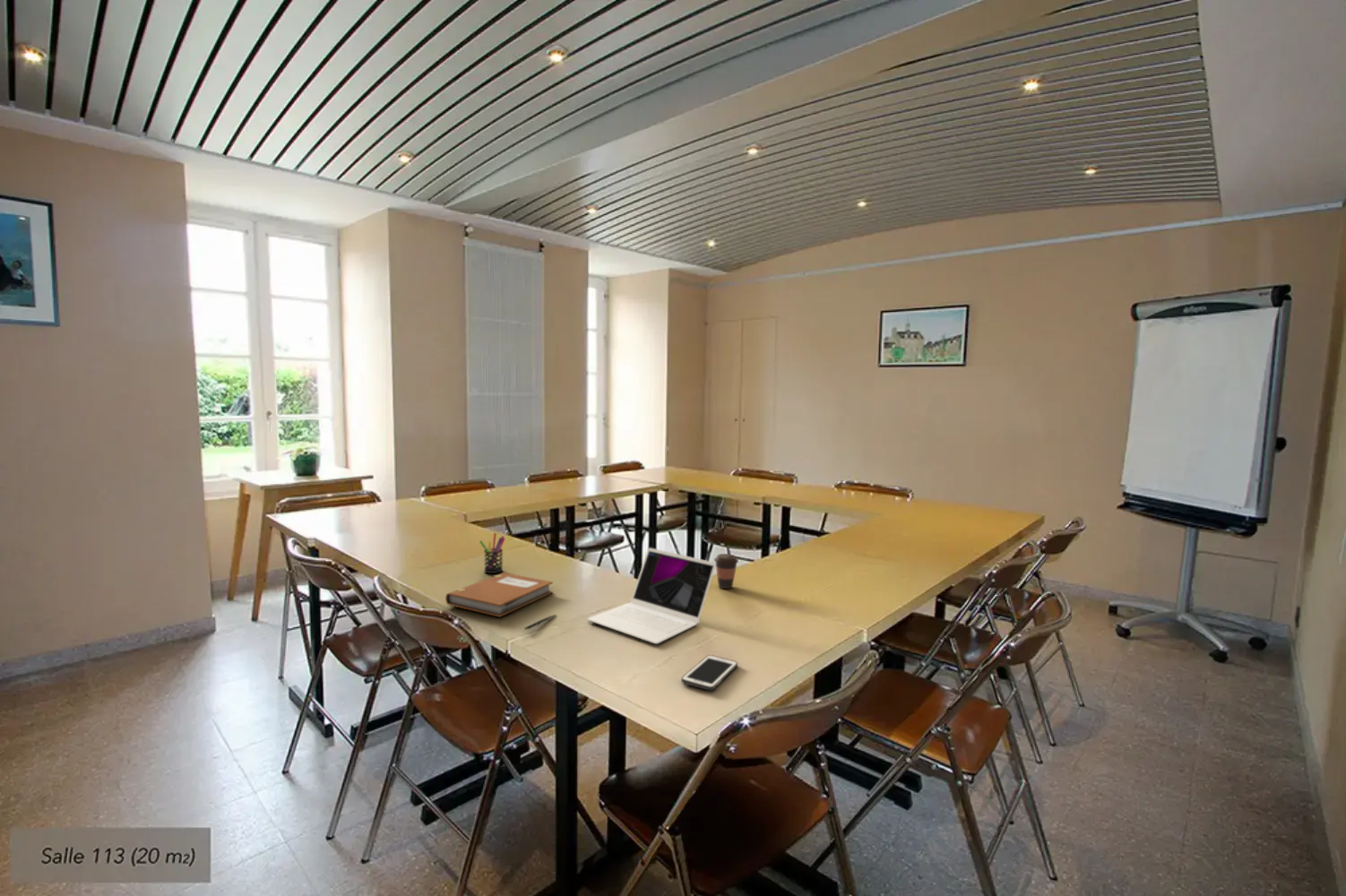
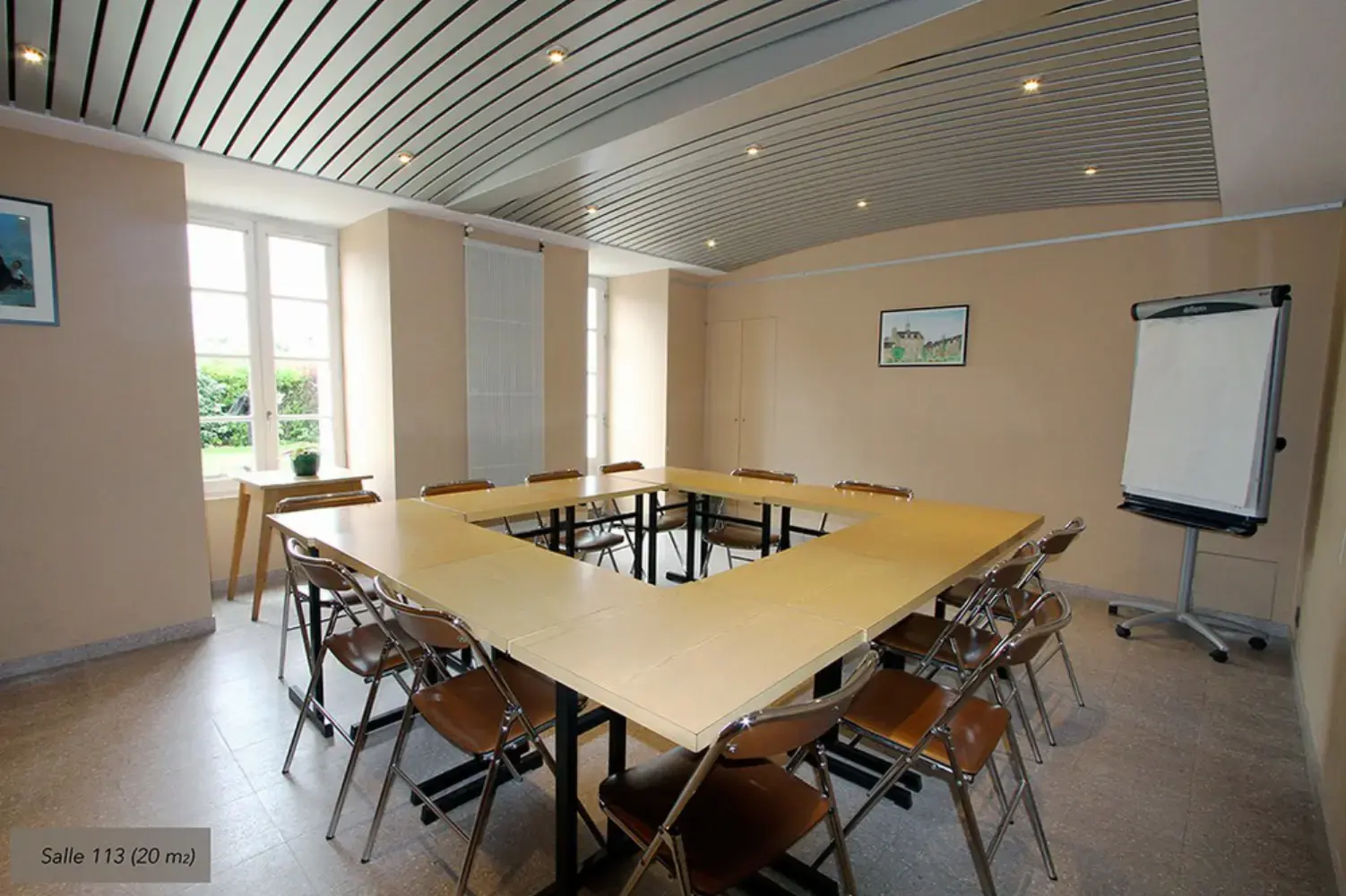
- cell phone [680,654,738,692]
- notebook [444,572,554,618]
- pen [523,614,557,631]
- coffee cup [713,553,739,590]
- pen holder [479,532,506,574]
- laptop [587,547,716,645]
